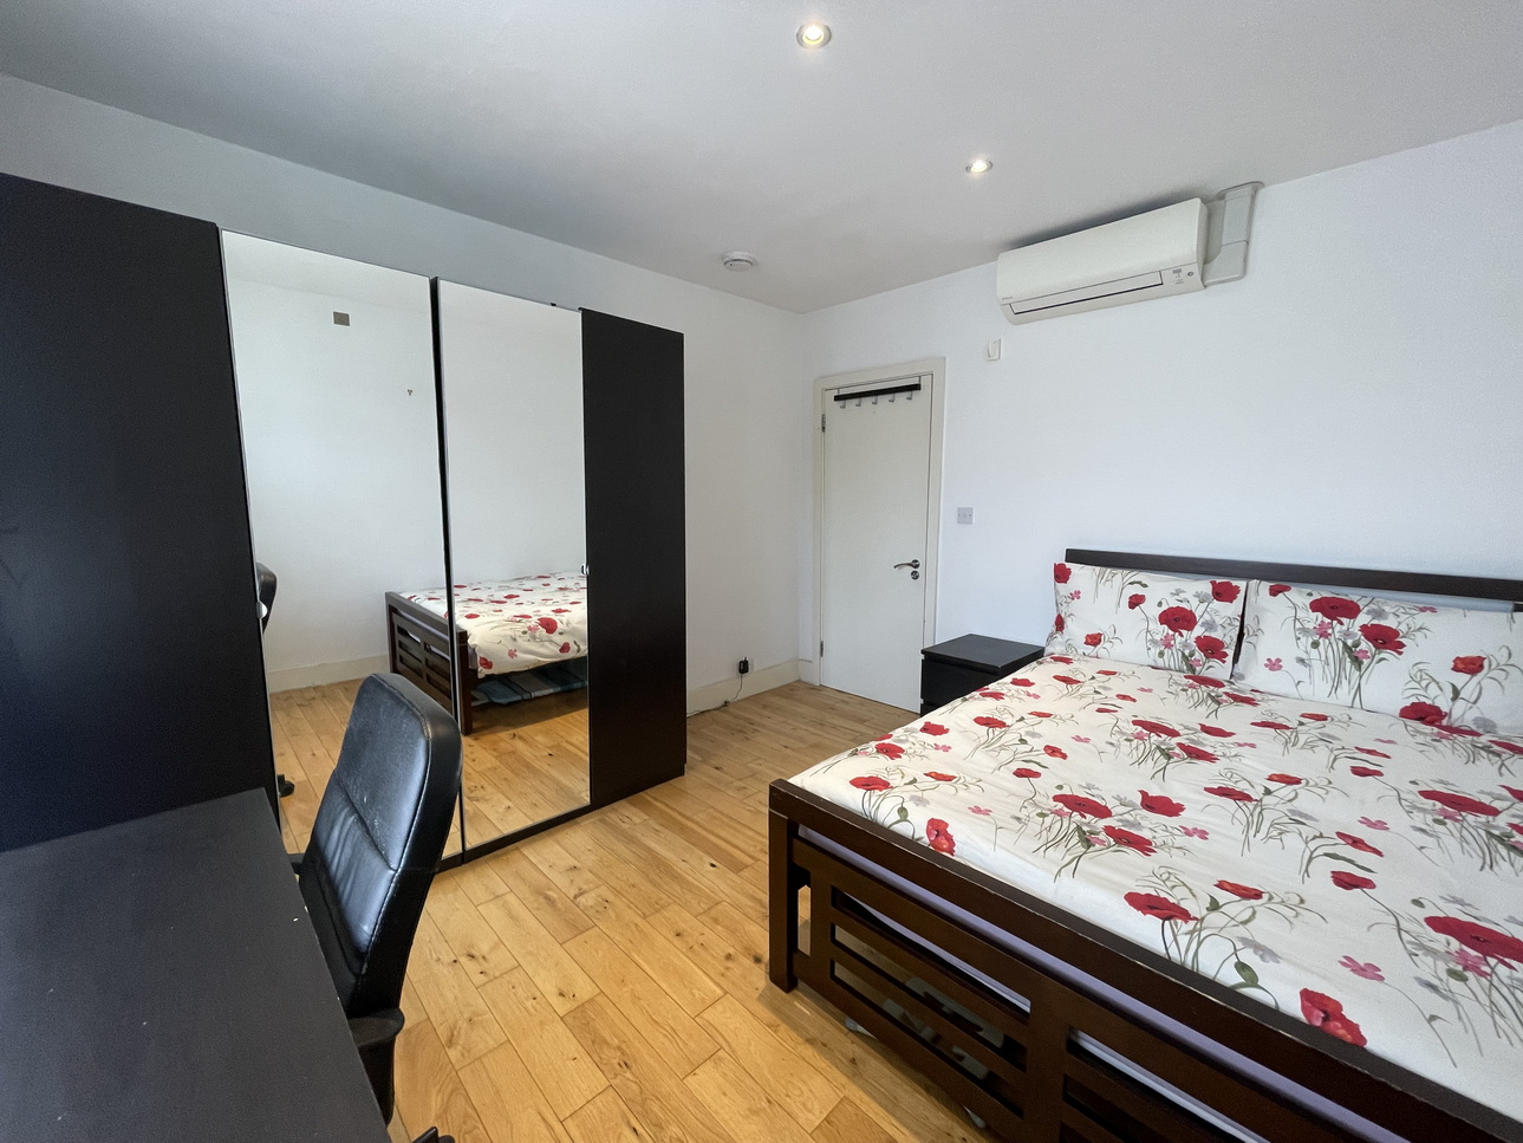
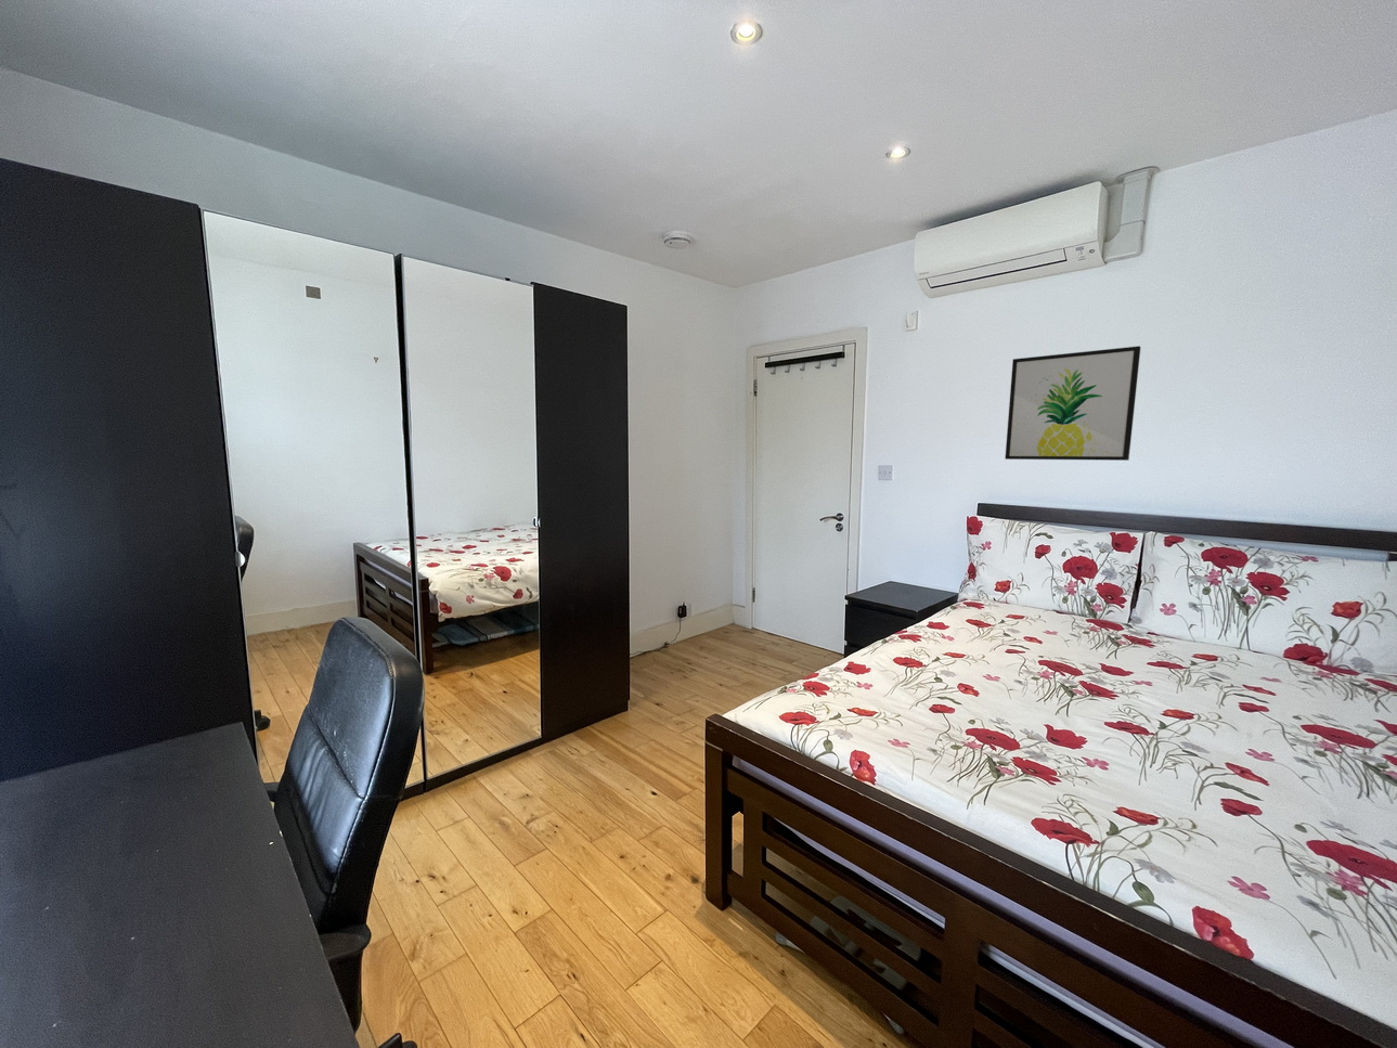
+ wall art [1004,345,1142,461]
